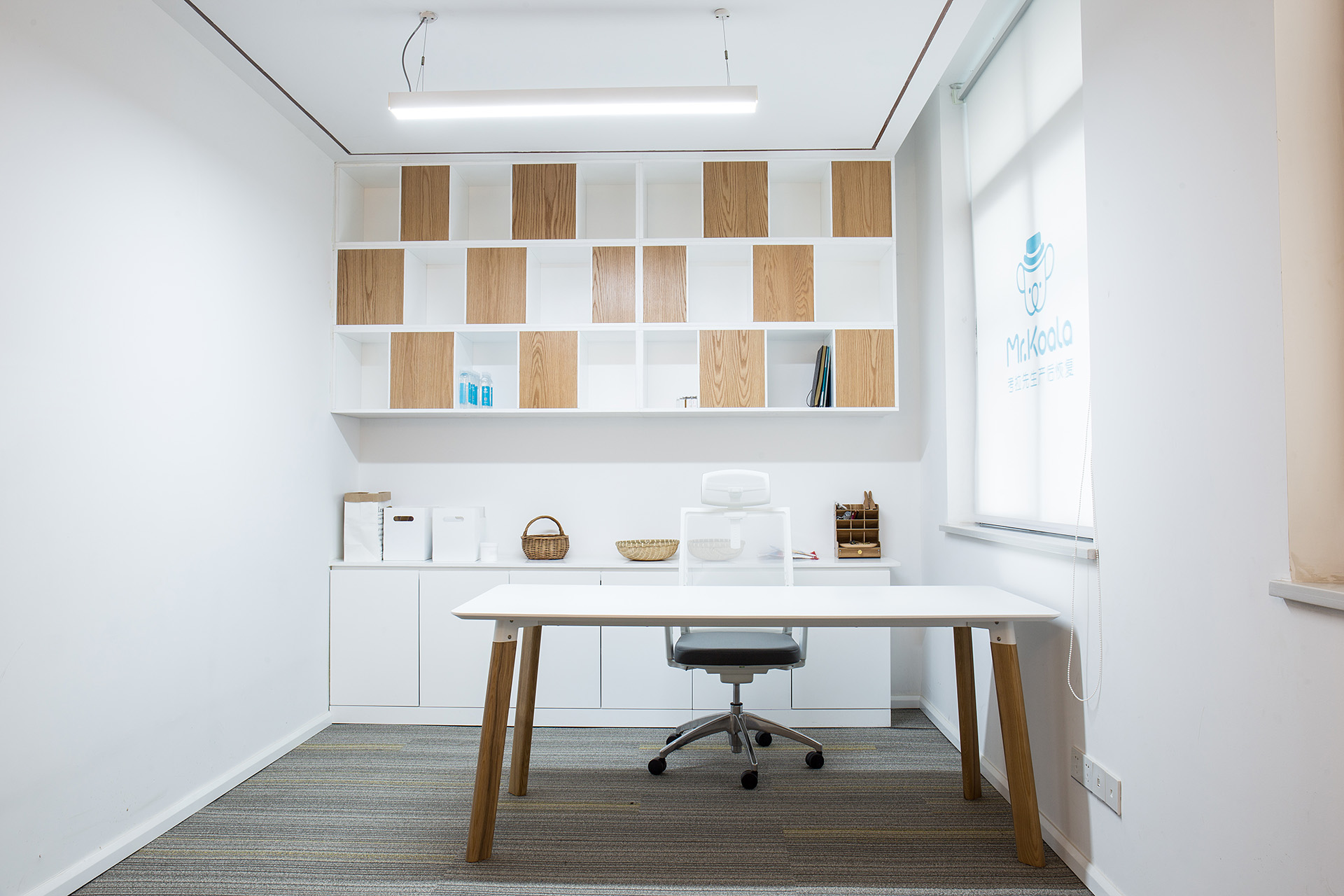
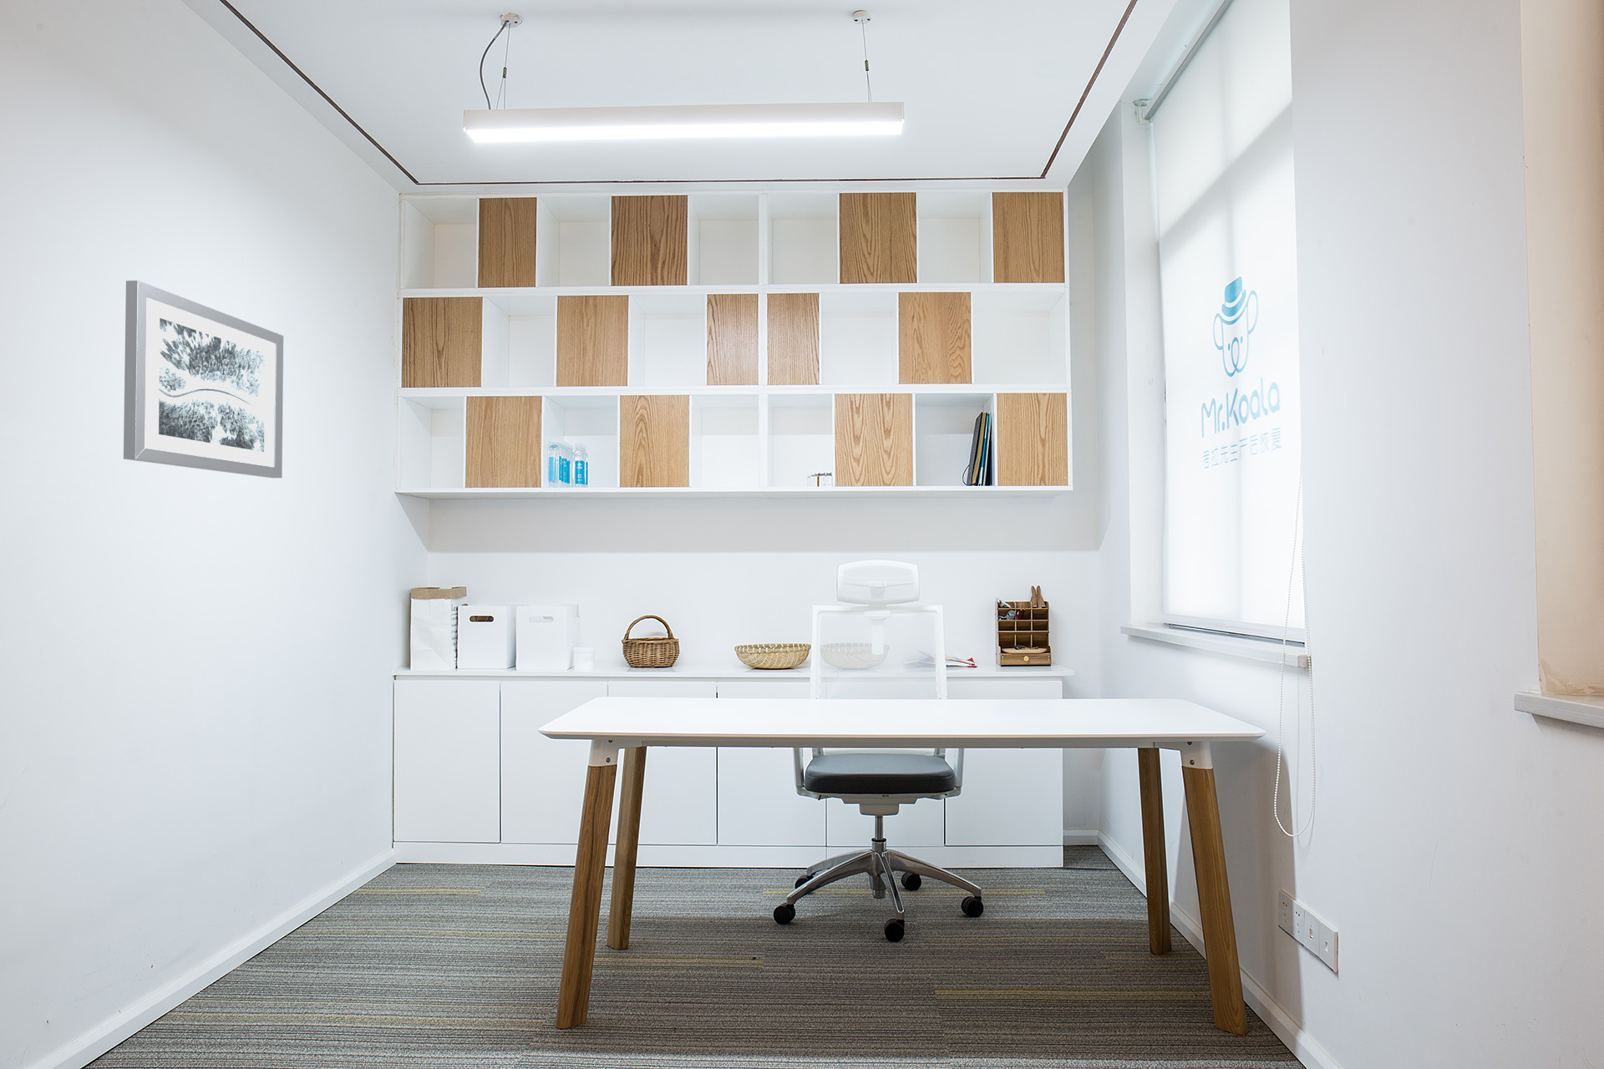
+ wall art [123,280,284,478]
